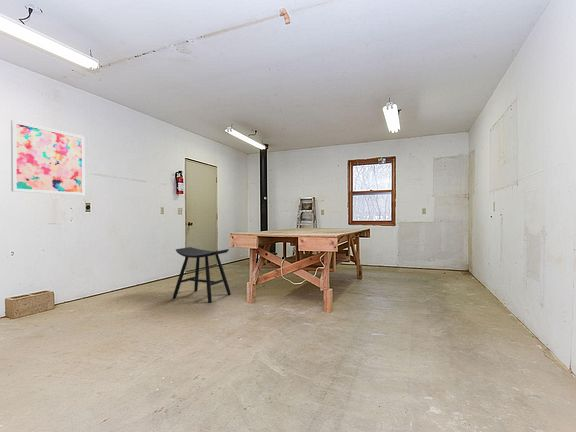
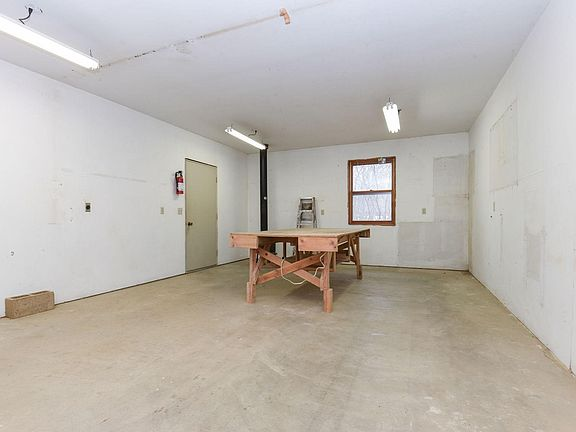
- wall art [10,119,85,196]
- stool [172,246,232,304]
